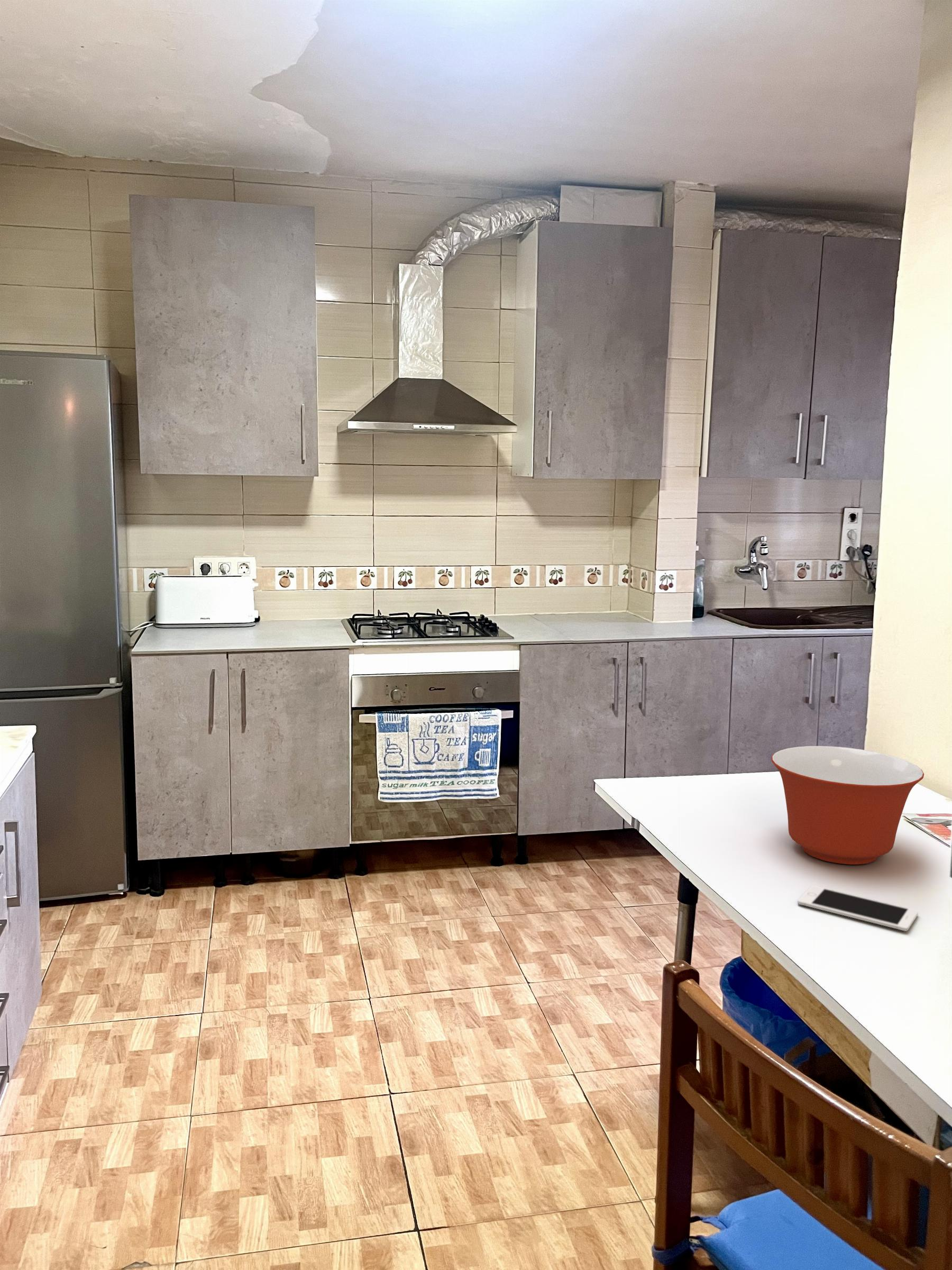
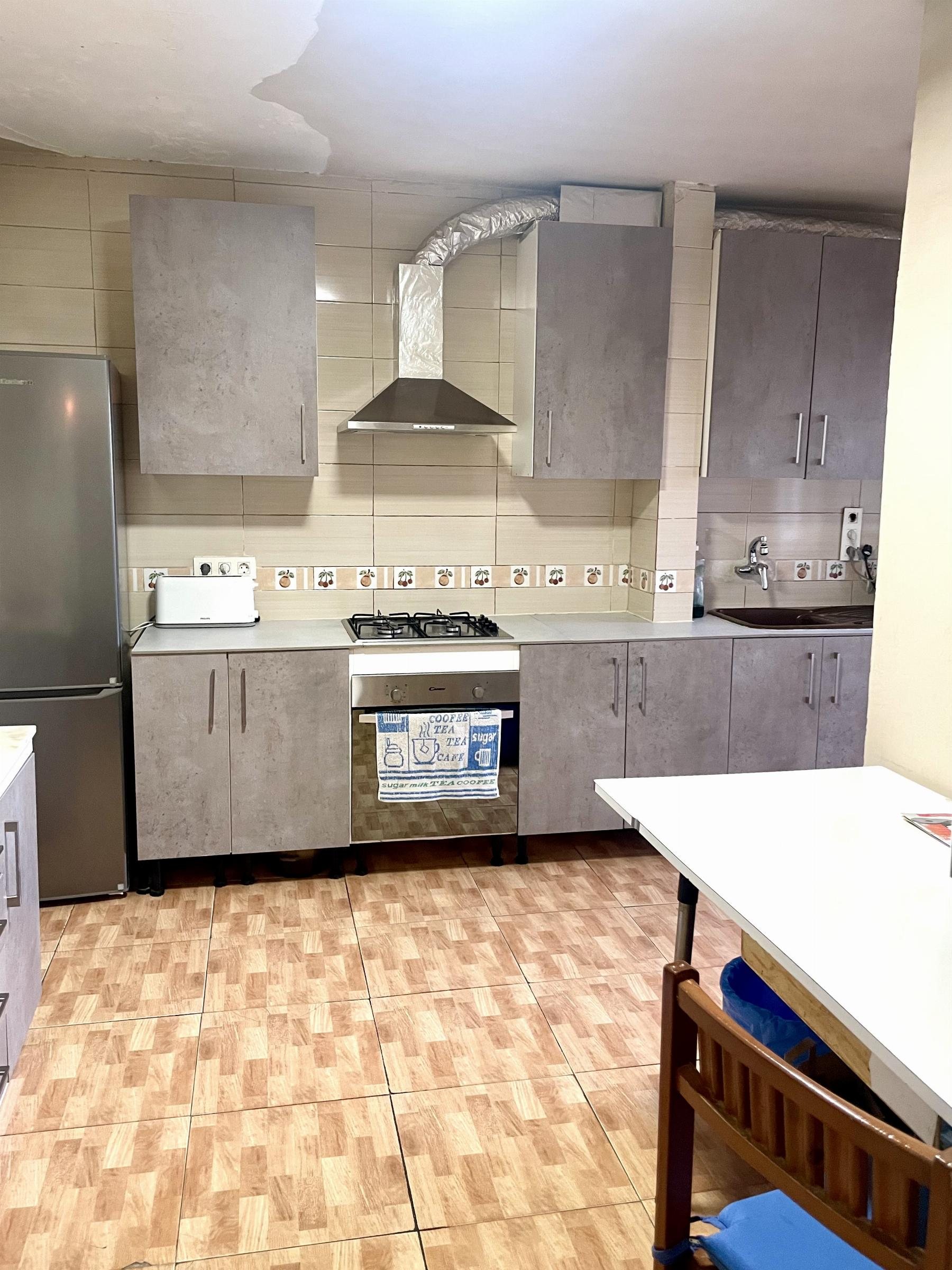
- mixing bowl [771,746,924,865]
- cell phone [797,885,919,932]
